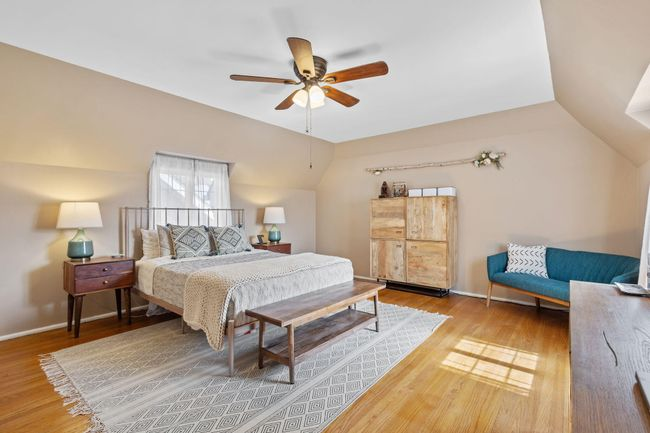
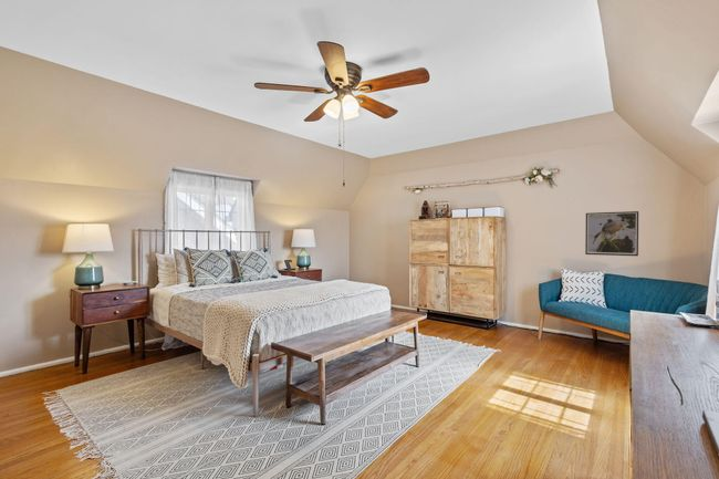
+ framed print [584,210,639,257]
